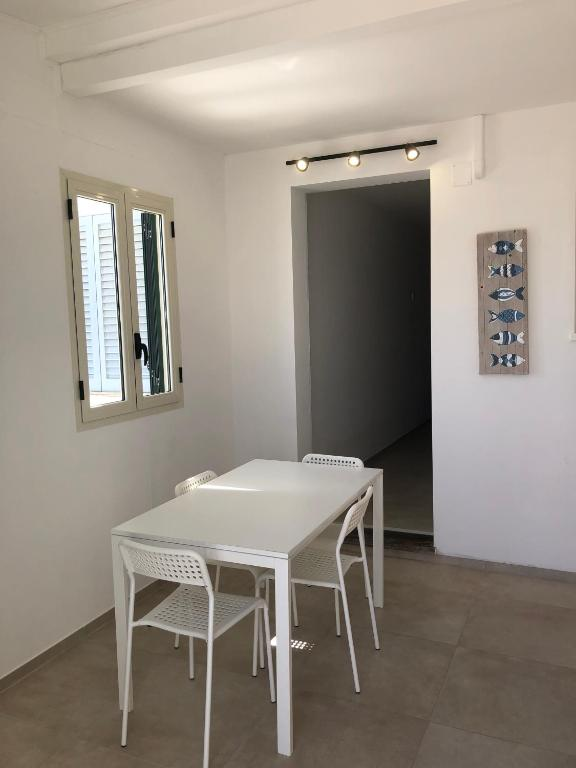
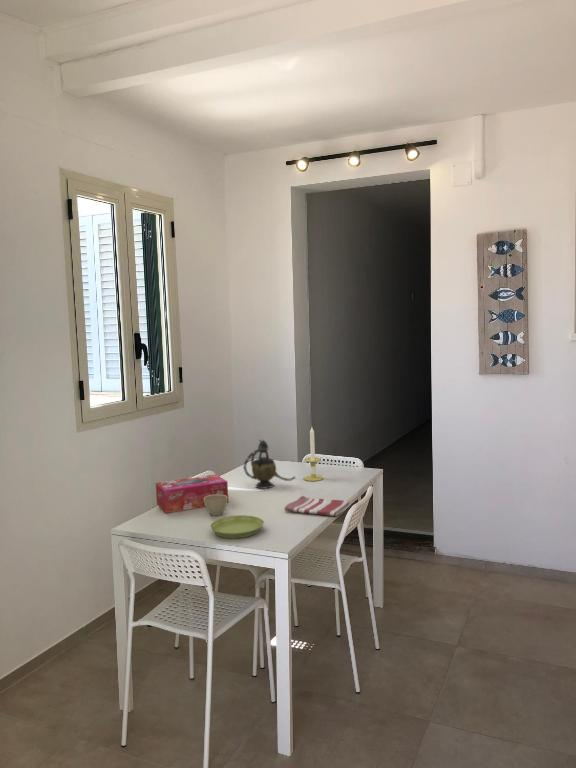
+ flower pot [204,495,228,517]
+ teapot [242,438,296,490]
+ candle [303,426,324,482]
+ dish towel [284,495,351,517]
+ saucer [209,514,265,539]
+ tissue box [155,473,229,514]
